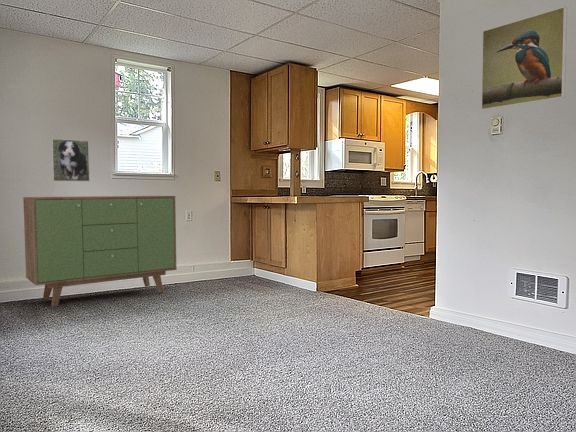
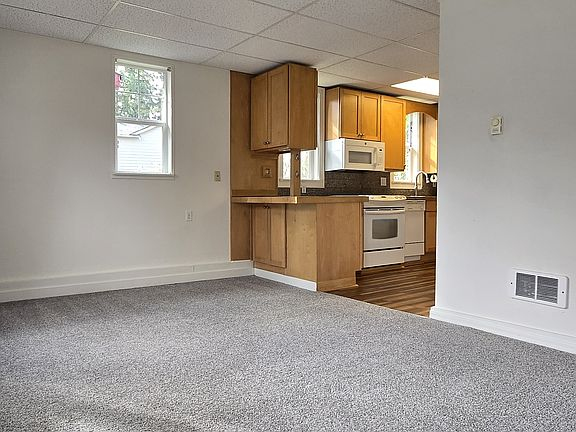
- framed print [480,6,568,111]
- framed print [51,138,91,182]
- sideboard [22,195,178,307]
